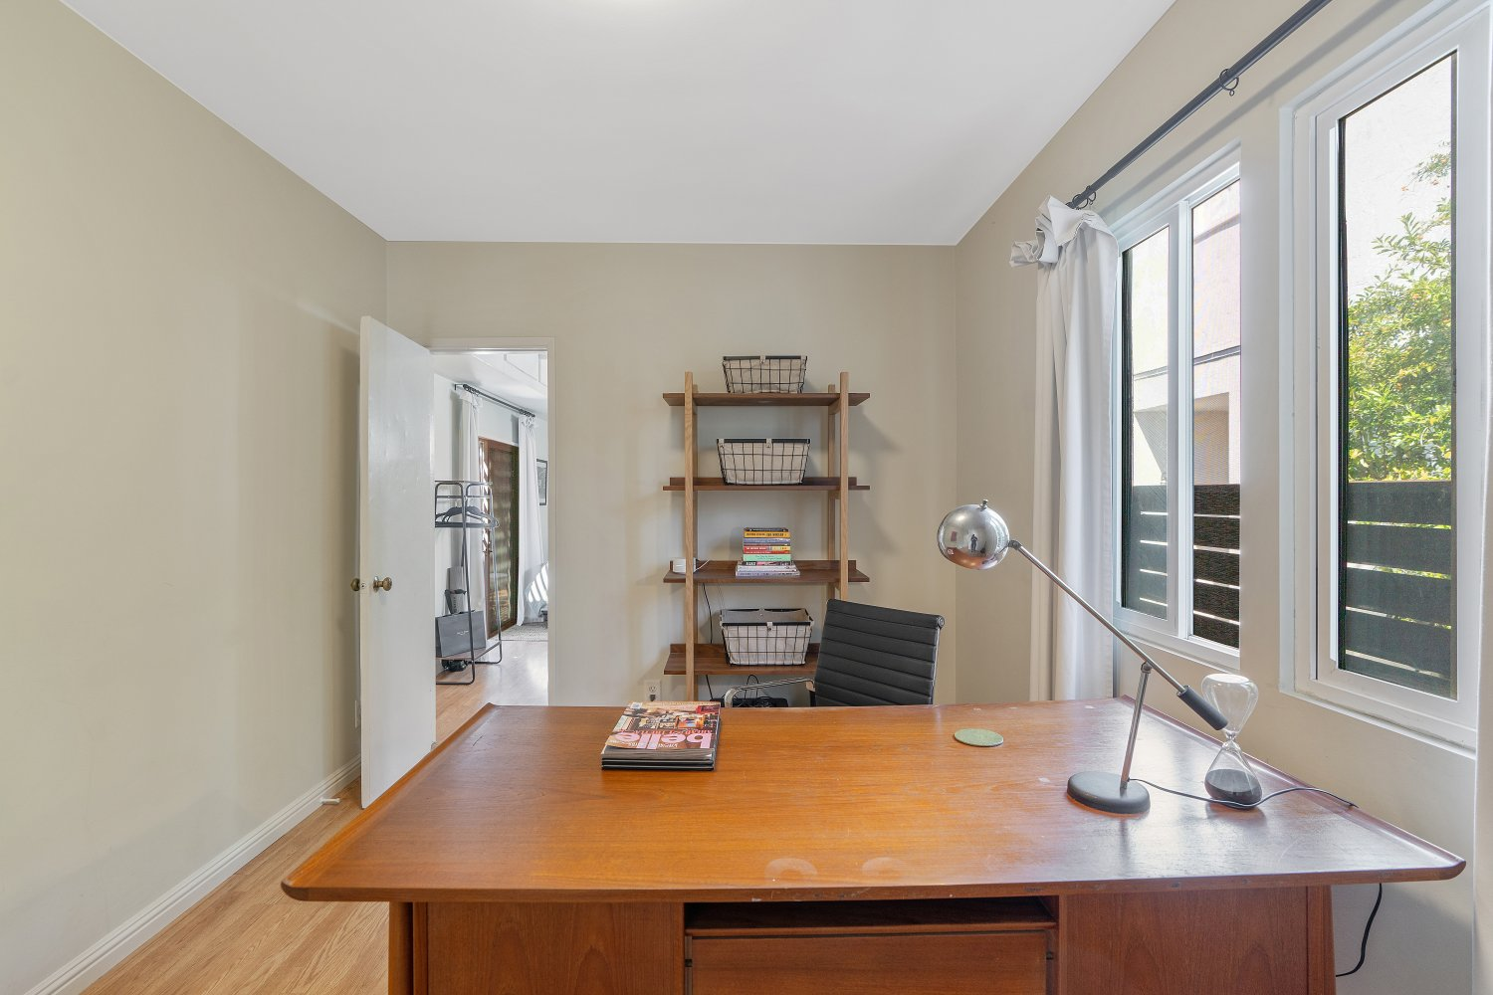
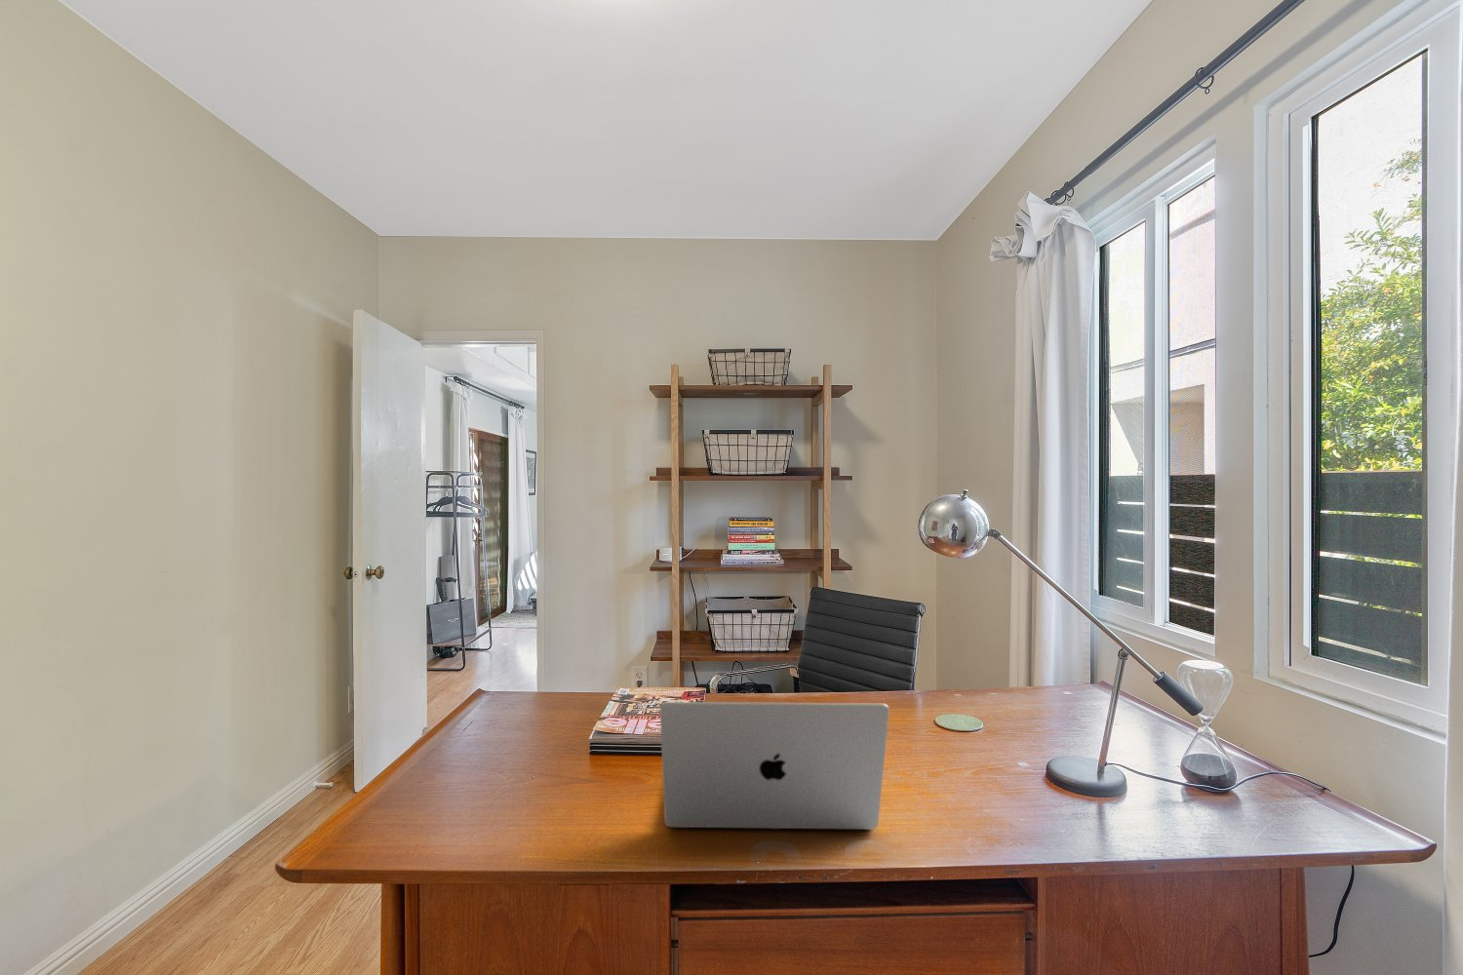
+ laptop [660,701,890,830]
